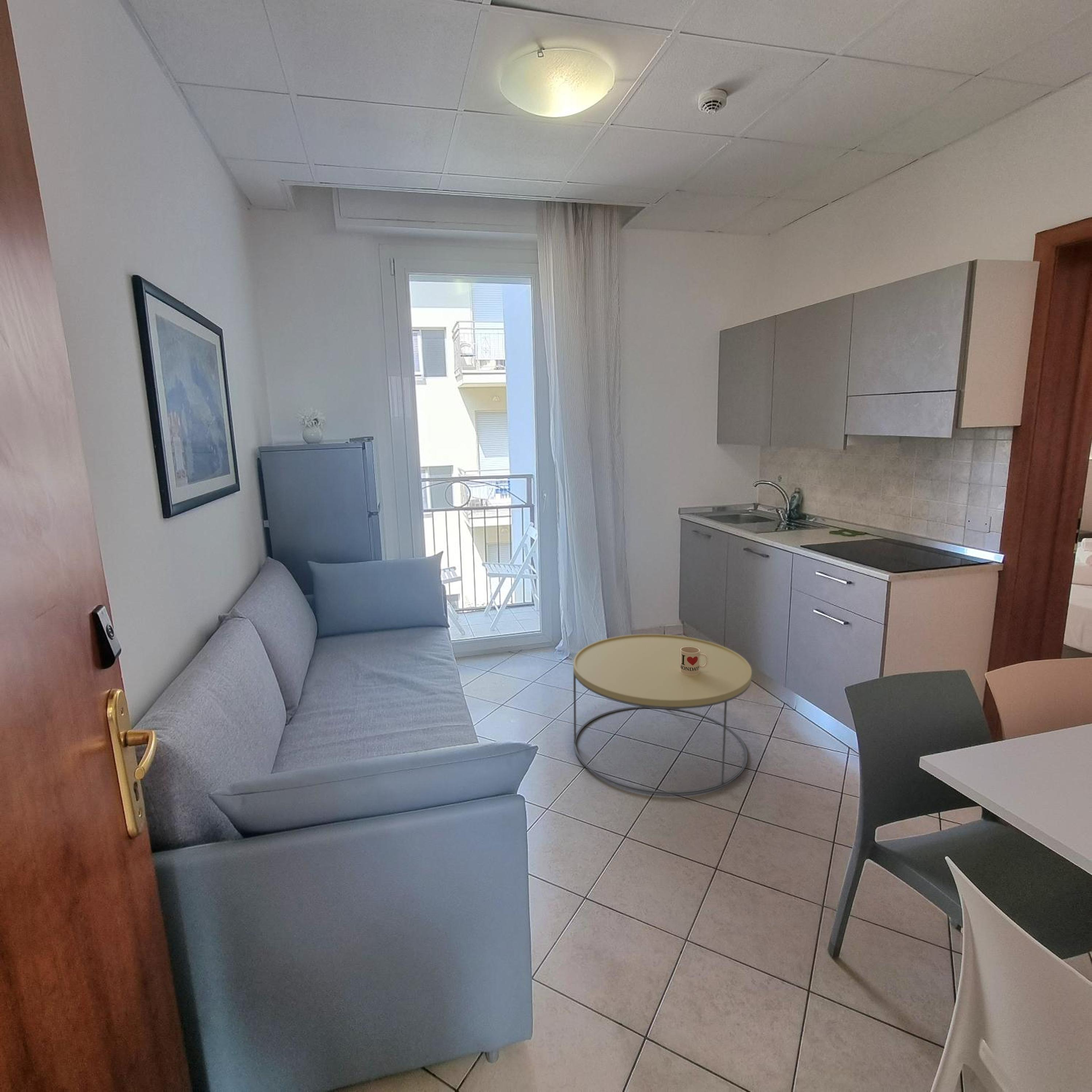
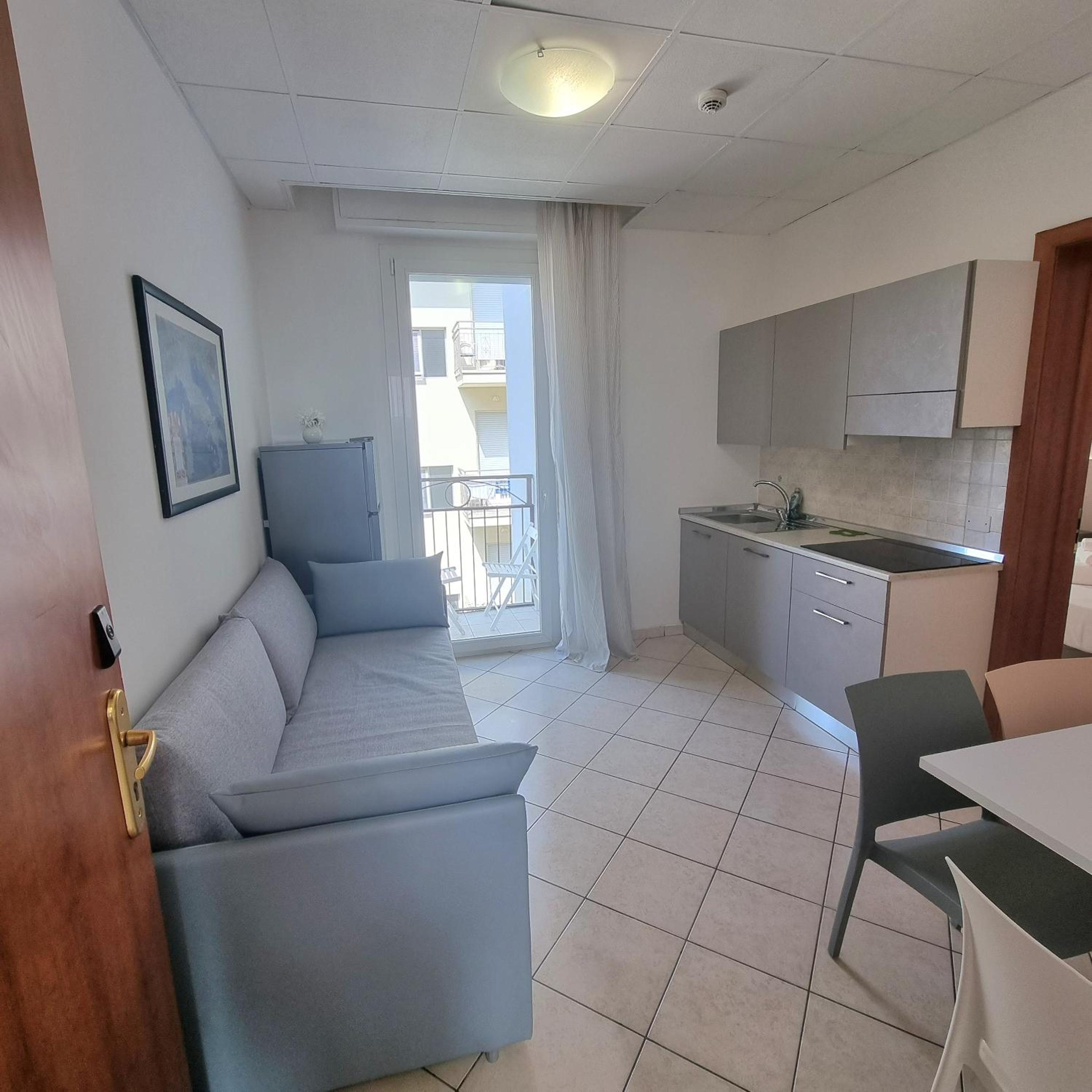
- mug [680,646,708,675]
- coffee table [573,634,752,795]
